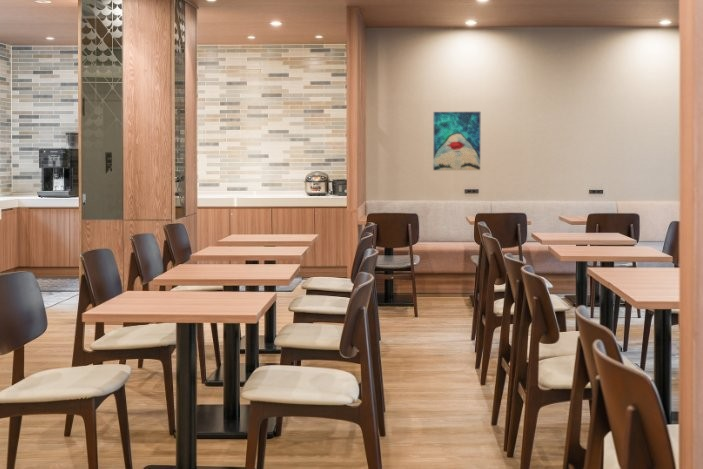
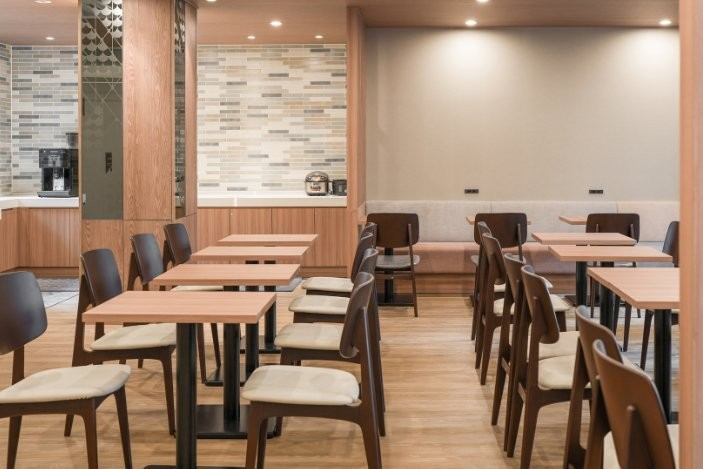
- wall art [432,111,481,171]
